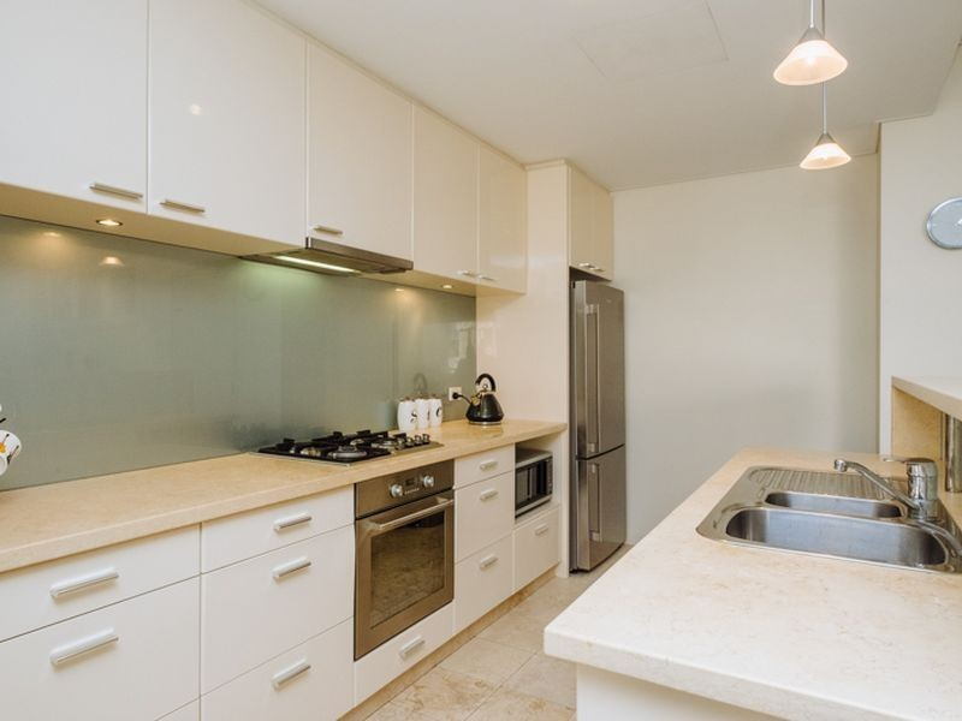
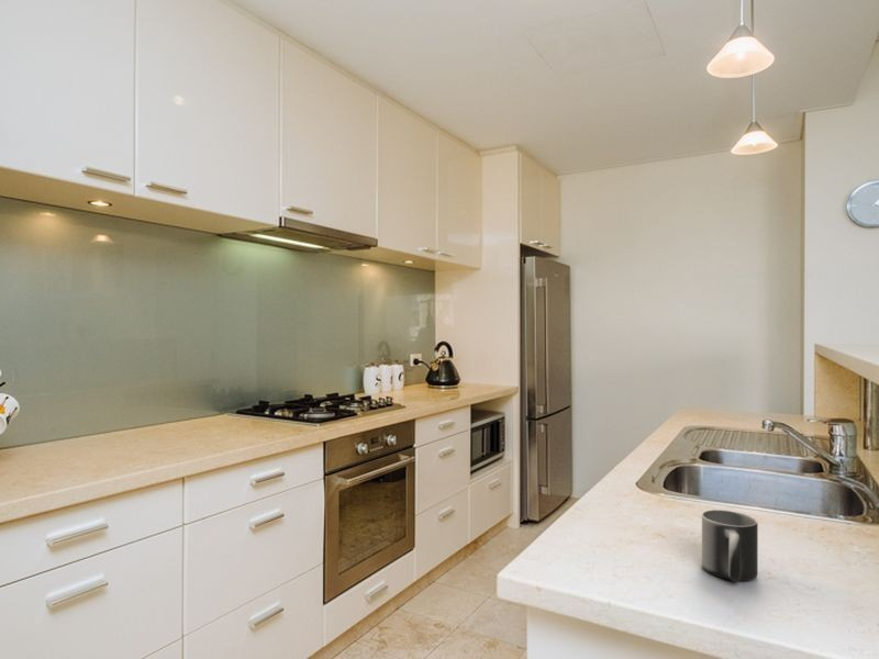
+ mug [701,509,759,583]
